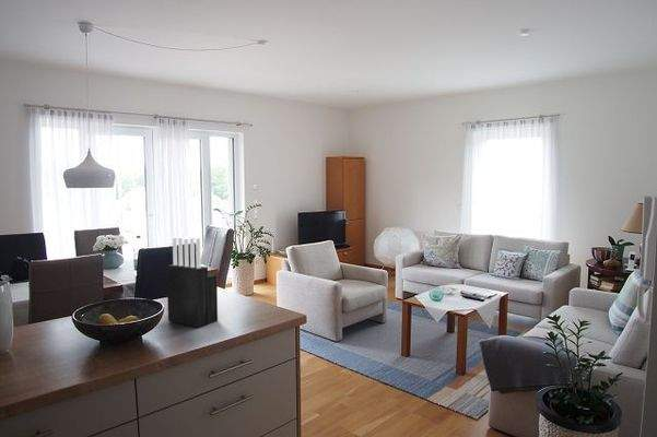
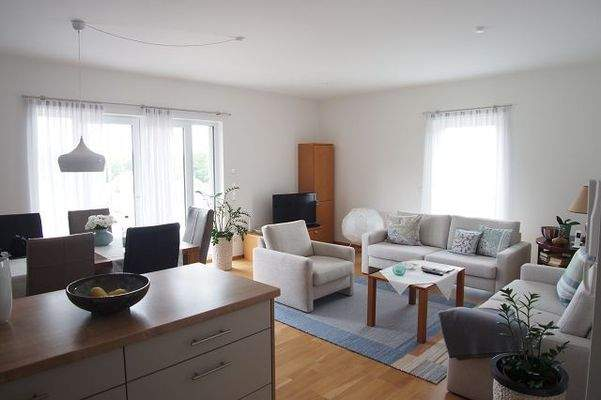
- knife block [166,236,219,329]
